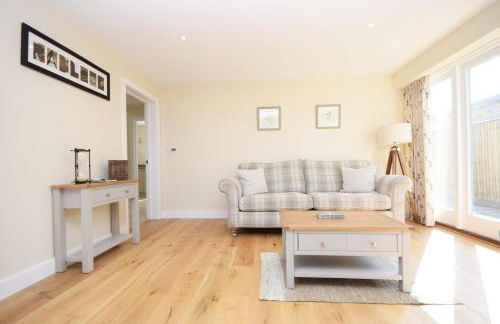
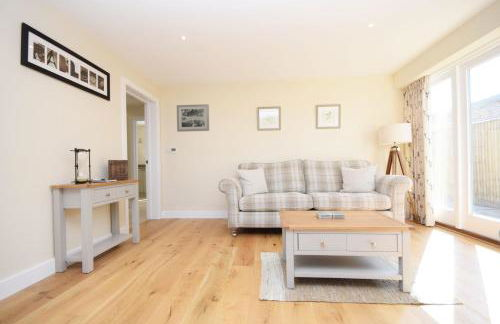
+ wall art [176,103,210,133]
